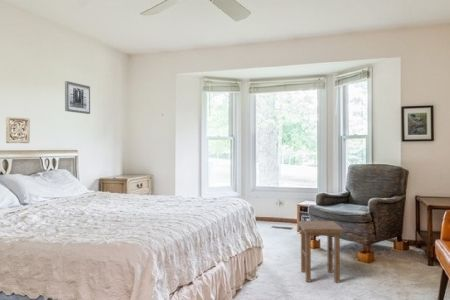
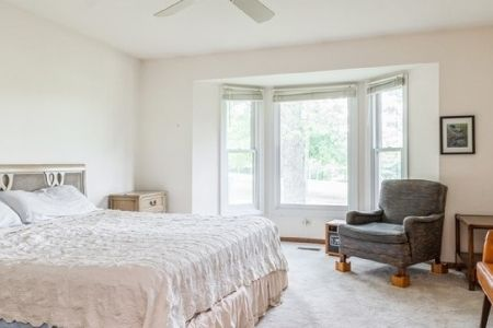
- wall ornament [5,115,31,144]
- stool [297,220,344,284]
- wall art [64,80,91,115]
